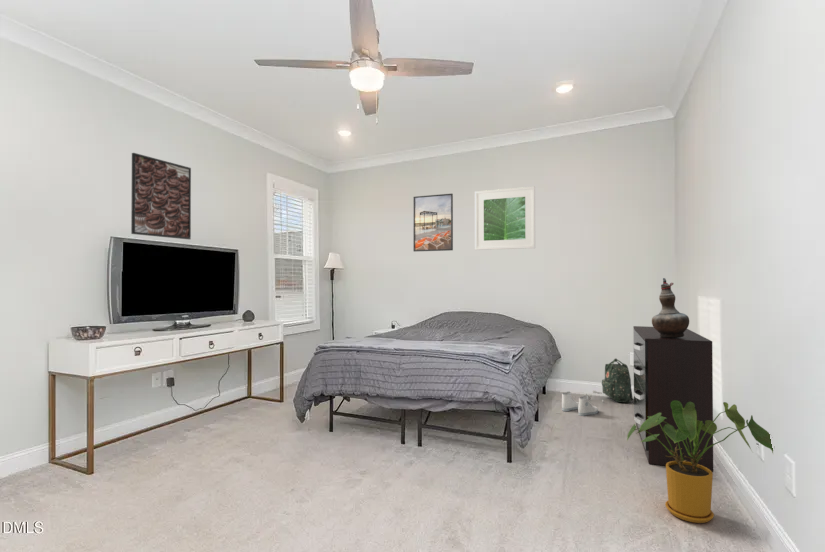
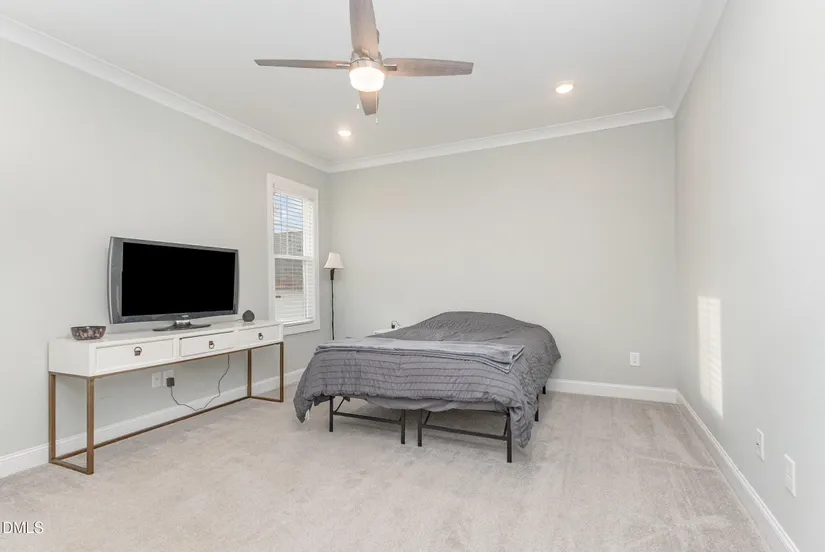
- decorative vase [651,277,690,338]
- house plant [626,400,774,524]
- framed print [474,186,536,251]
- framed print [130,152,192,240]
- backpack [585,357,634,404]
- dresser [632,325,714,473]
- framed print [412,193,454,253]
- boots [561,391,599,417]
